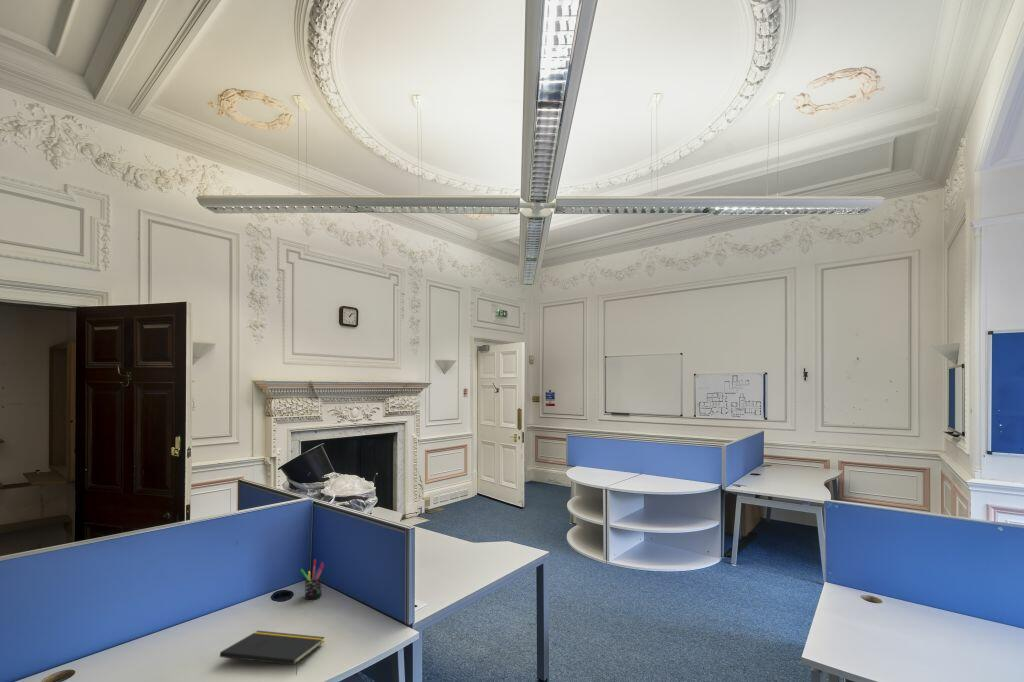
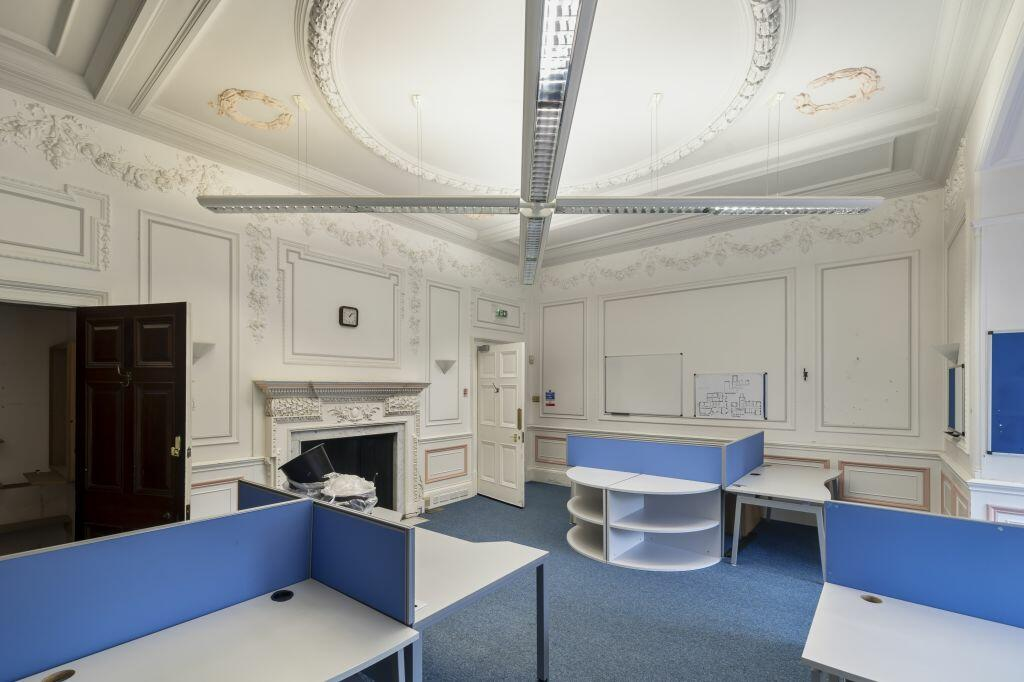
- notepad [219,630,326,676]
- pen holder [299,559,325,601]
